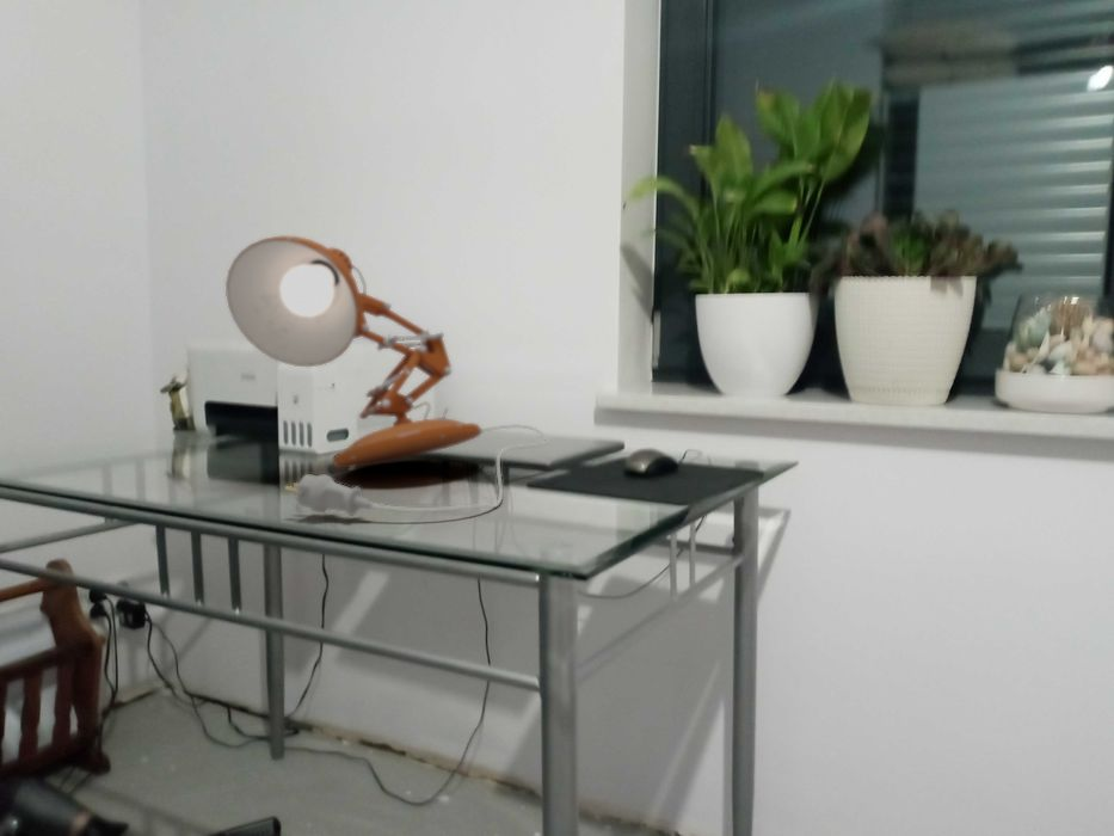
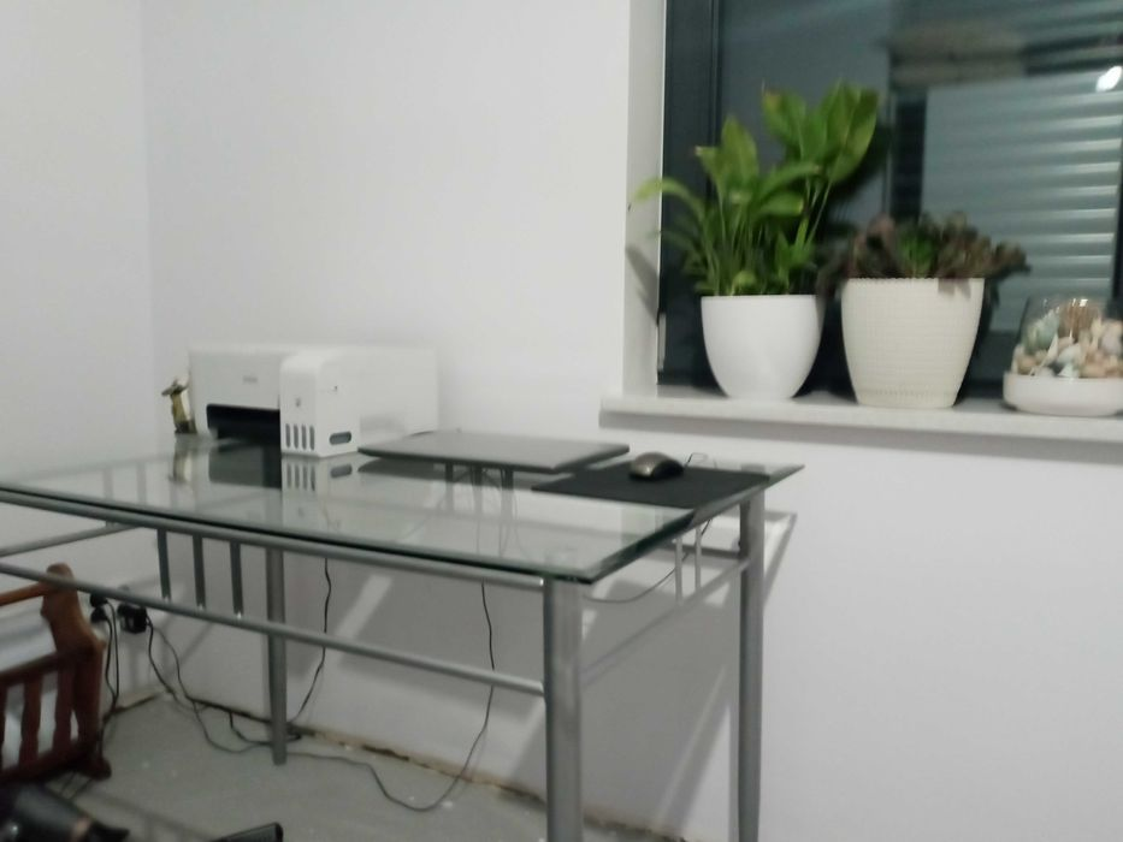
- desk lamp [224,234,548,517]
